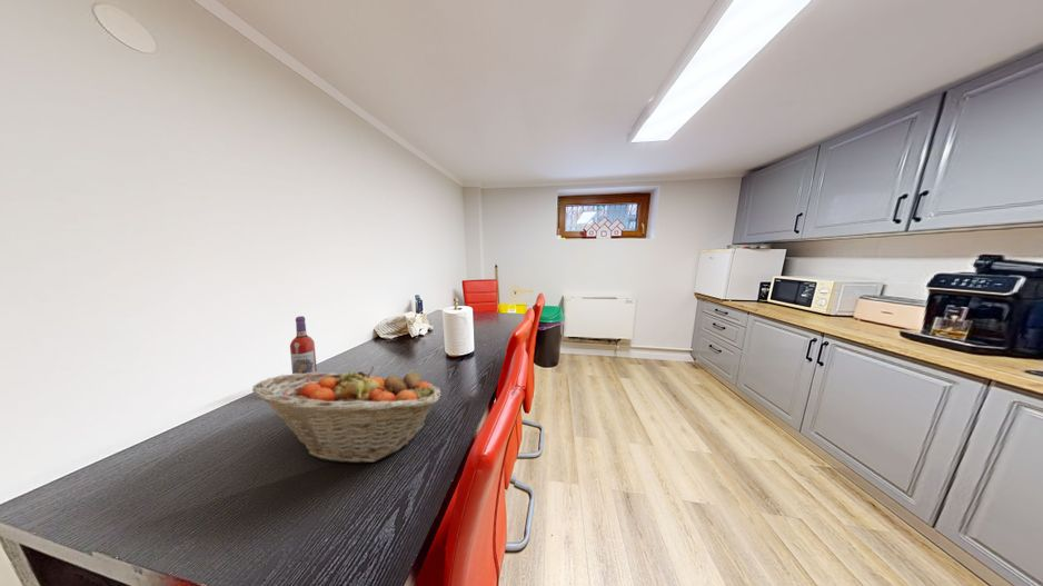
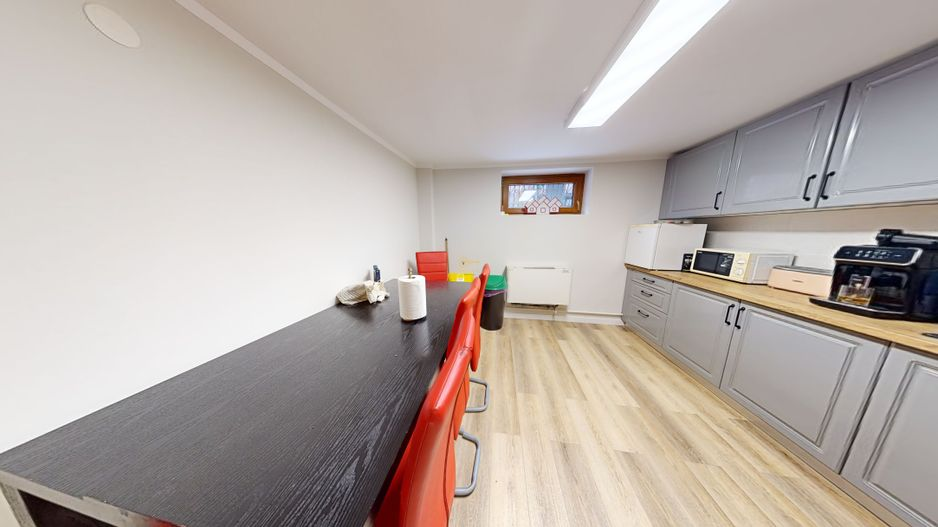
- fruit basket [251,366,443,464]
- wine bottle [289,315,318,375]
